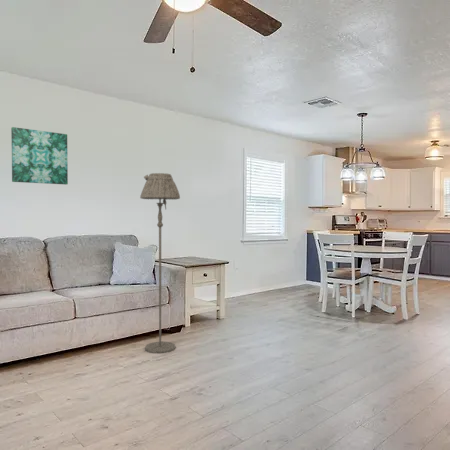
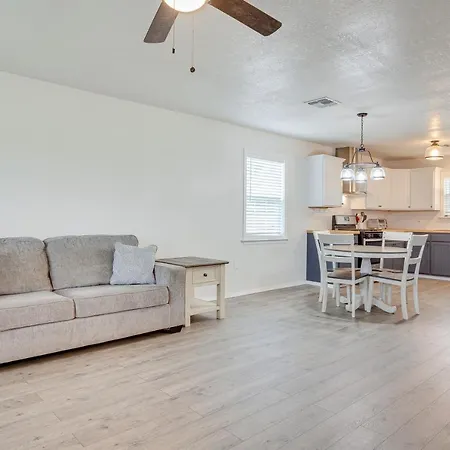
- floor lamp [139,172,181,354]
- wall art [10,126,69,185]
